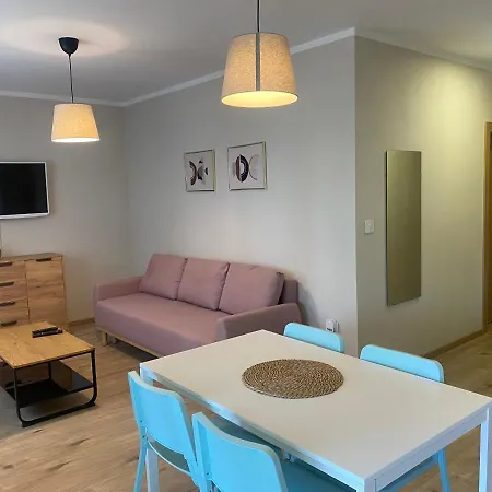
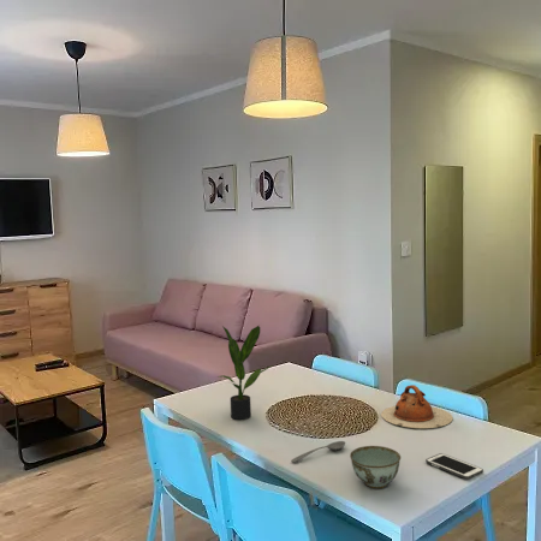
+ teapot [380,384,454,429]
+ potted plant [215,325,274,421]
+ cell phone [424,452,484,481]
+ soupspoon [290,440,346,464]
+ bowl [349,445,402,489]
